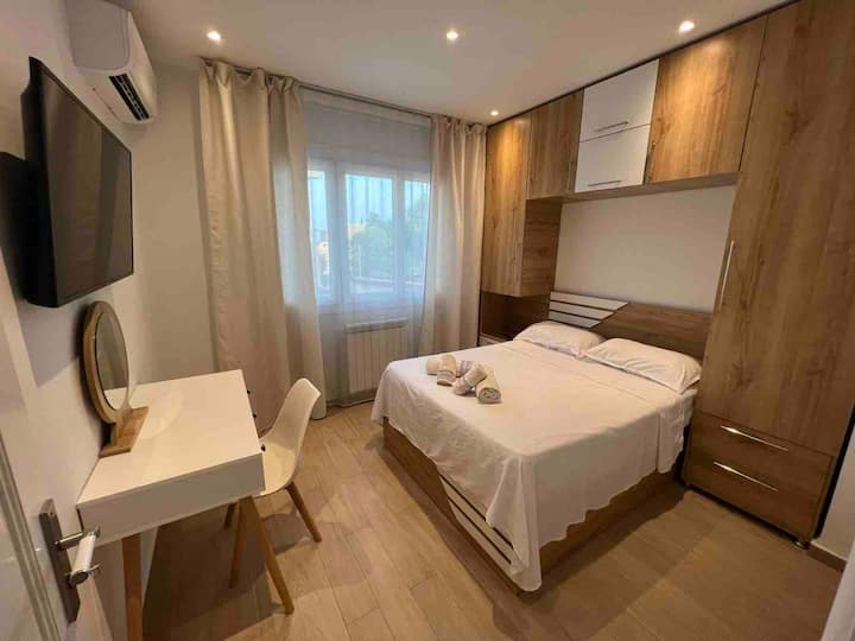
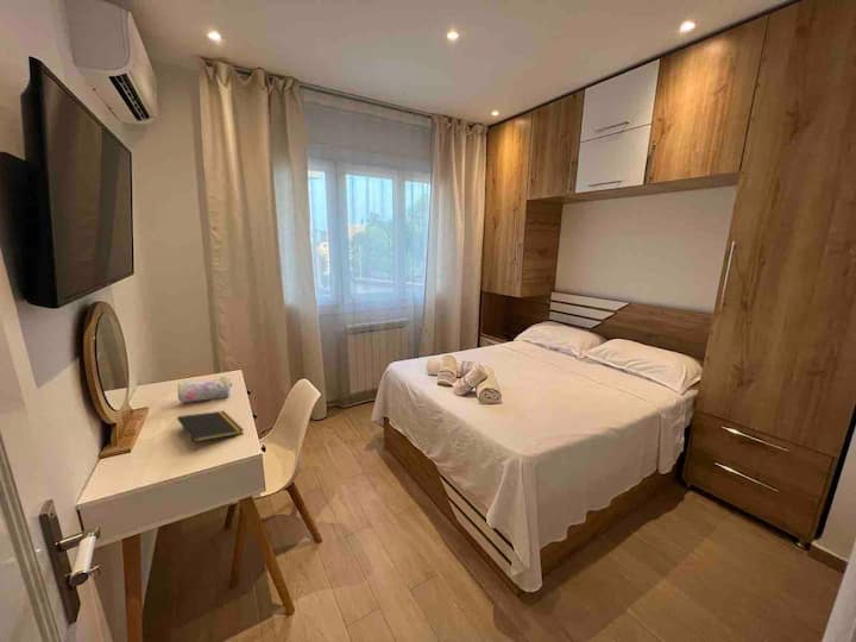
+ notepad [176,410,245,452]
+ pencil case [176,376,233,404]
